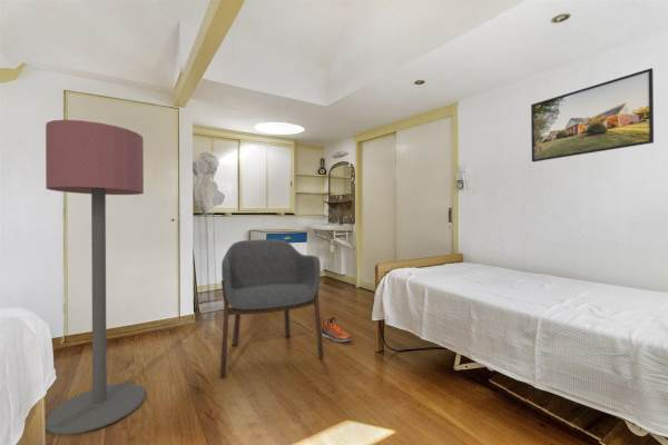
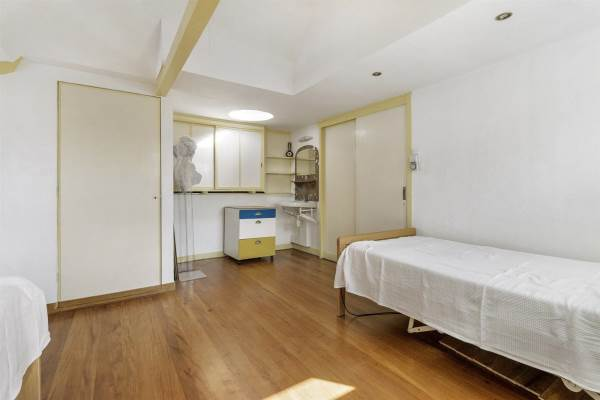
- sneaker [321,316,353,343]
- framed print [530,67,655,162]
- floor lamp [45,119,147,436]
- armchair [219,238,325,378]
